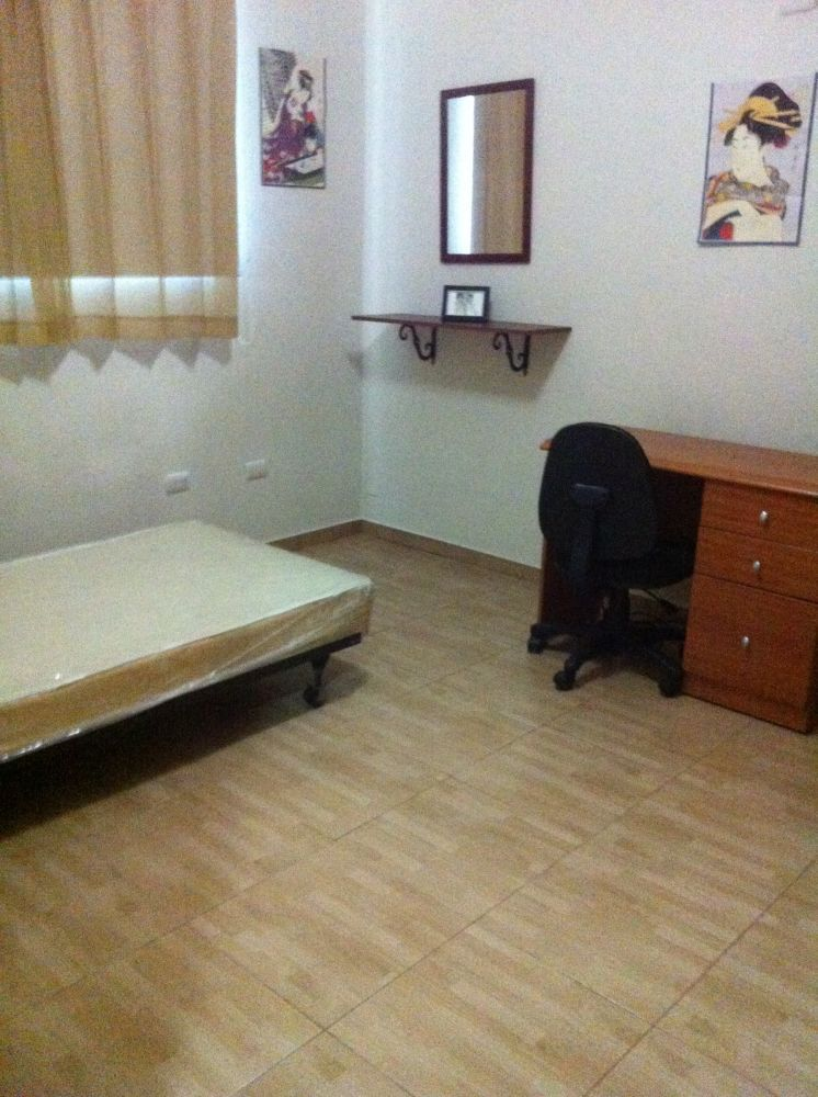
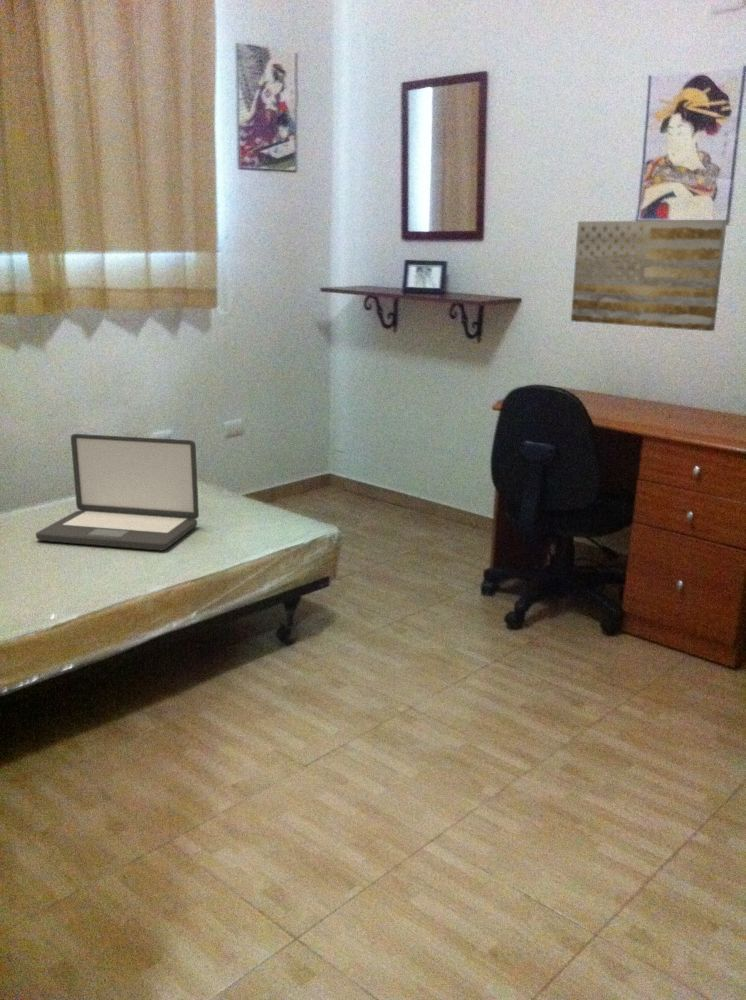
+ laptop [35,433,200,552]
+ wall art [570,219,728,332]
